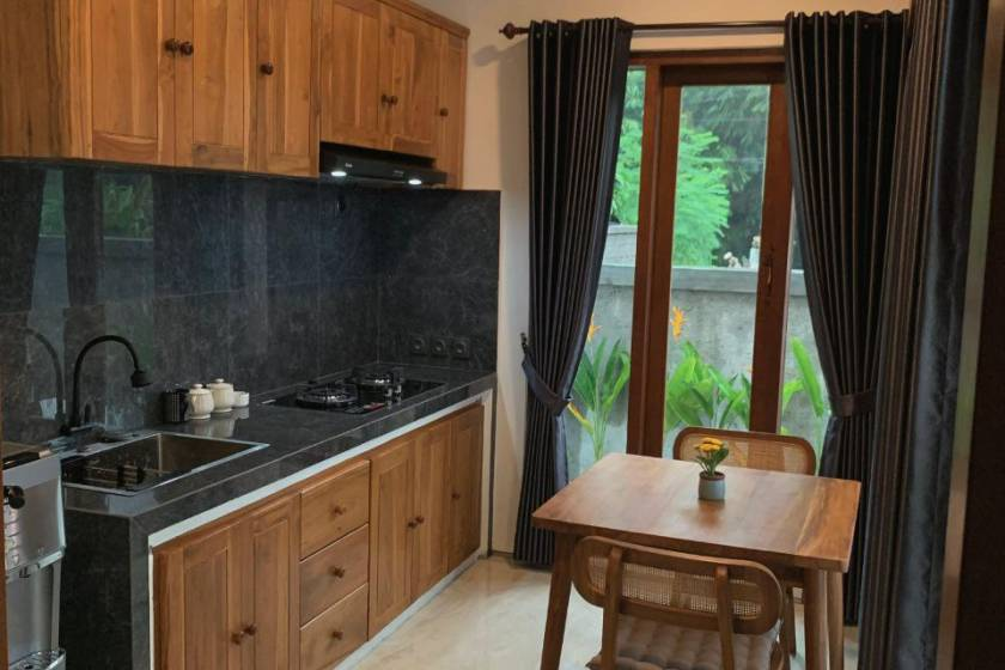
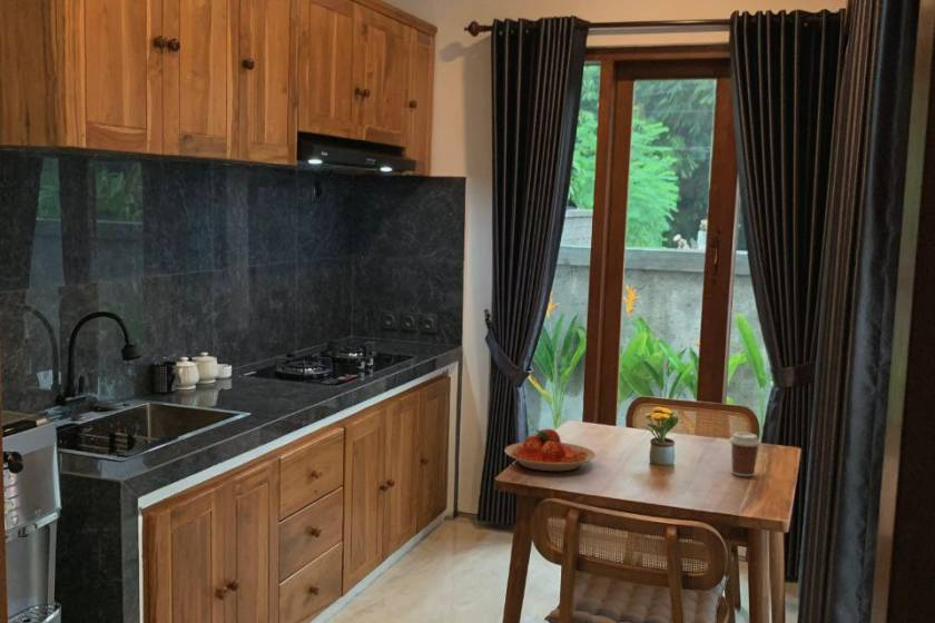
+ coffee cup [728,432,761,477]
+ plate [503,428,597,472]
